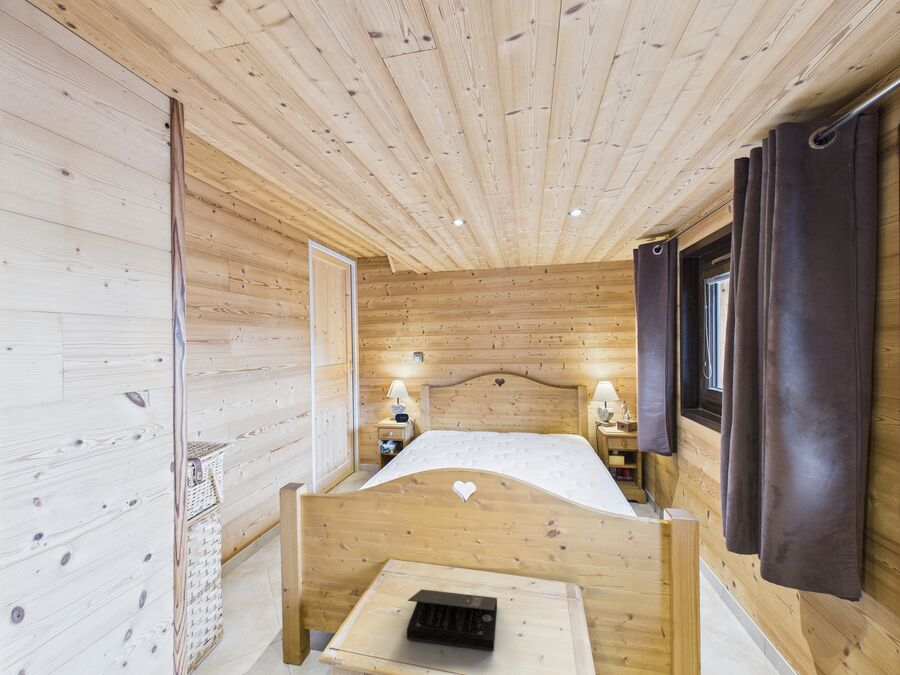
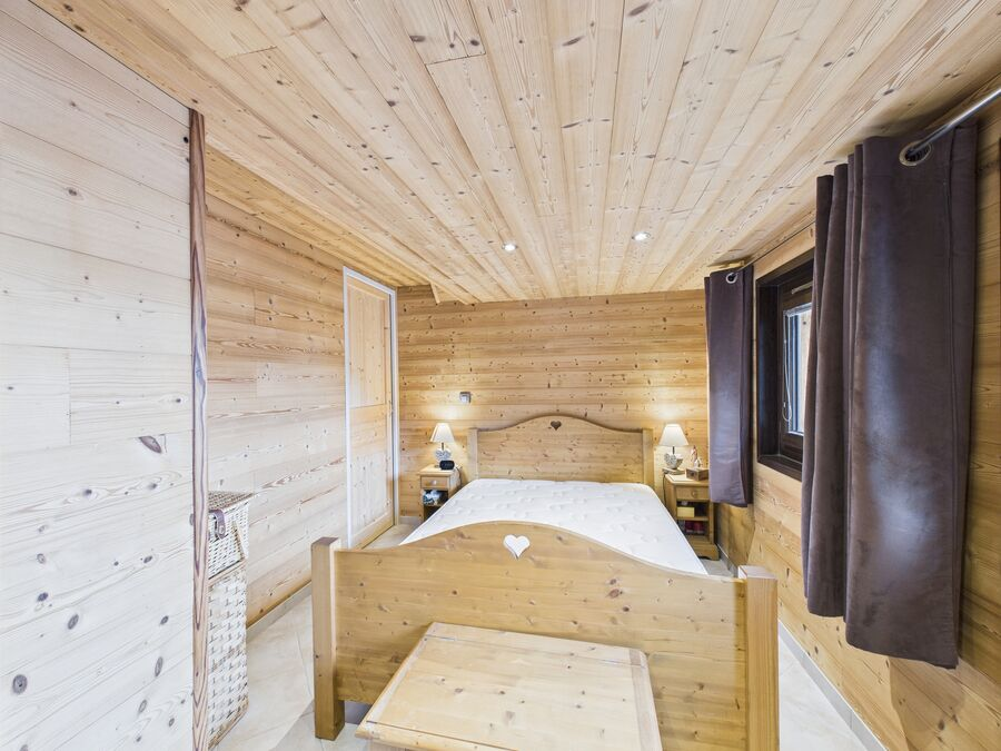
- book [406,588,498,652]
